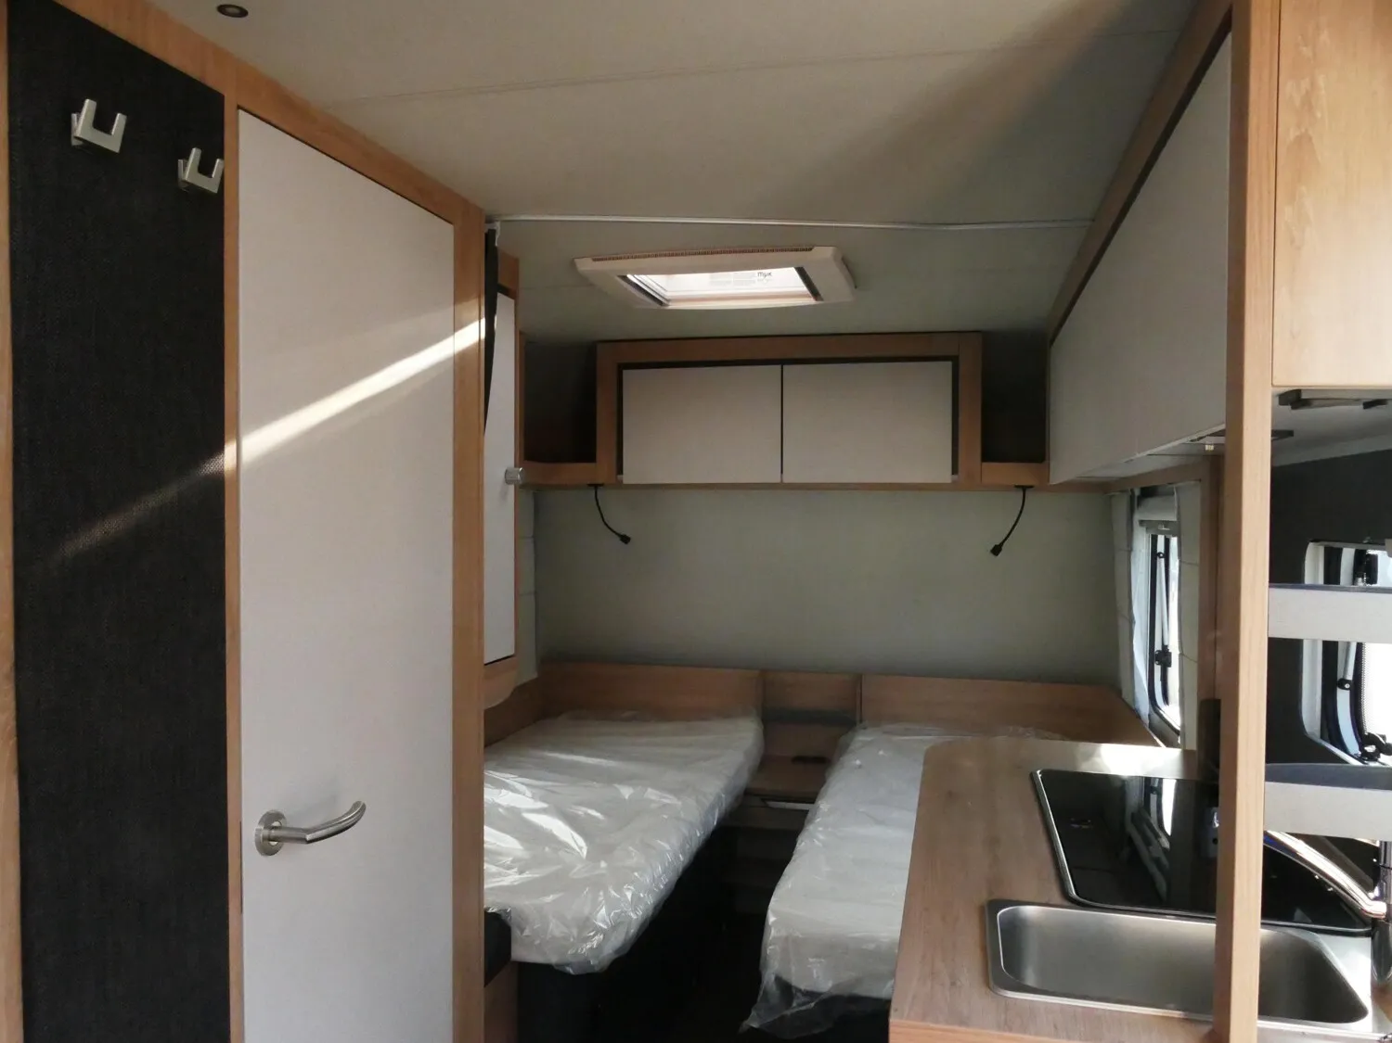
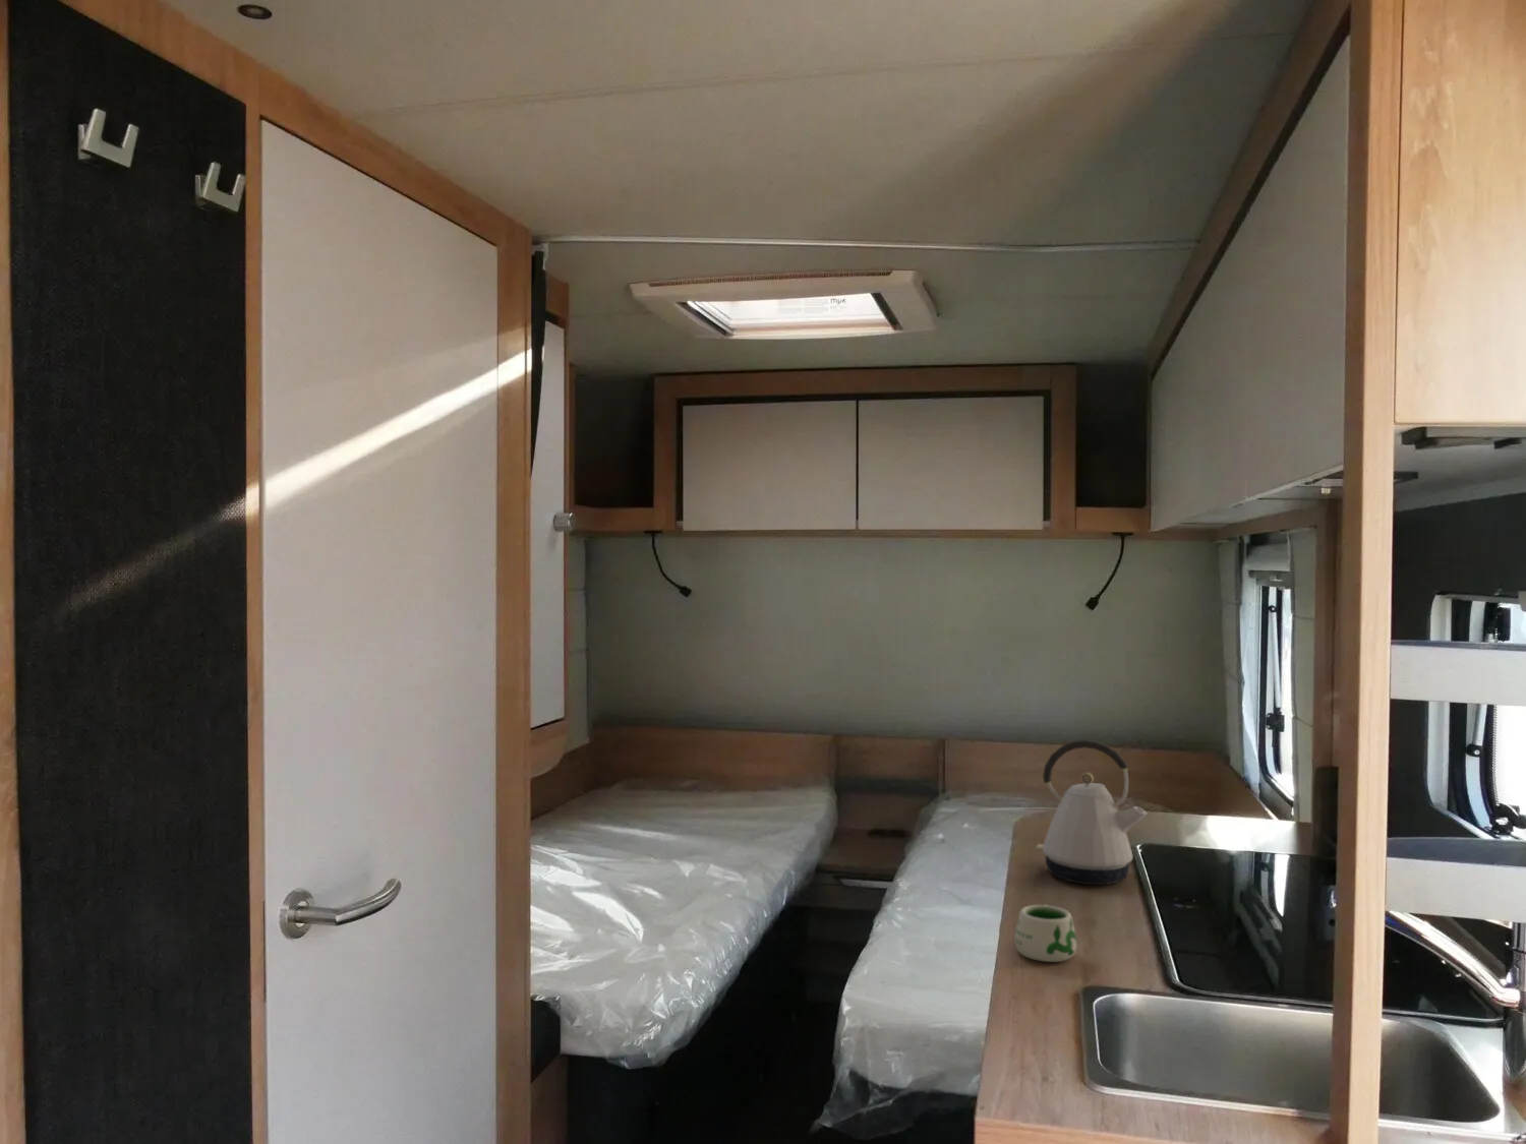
+ mug [1013,902,1078,963]
+ kettle [1035,738,1148,886]
